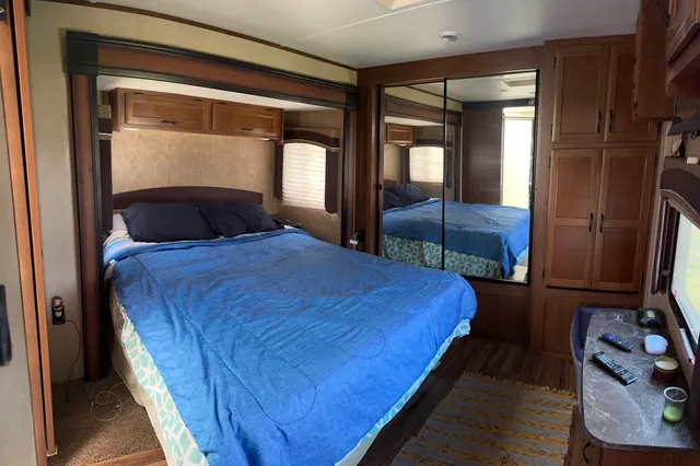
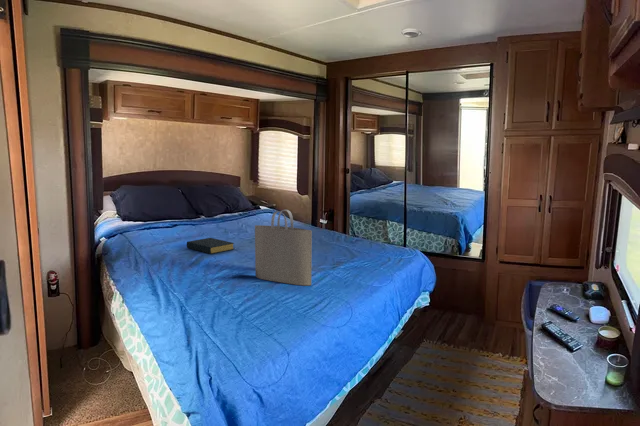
+ tote bag [254,209,313,286]
+ hardback book [186,237,235,255]
